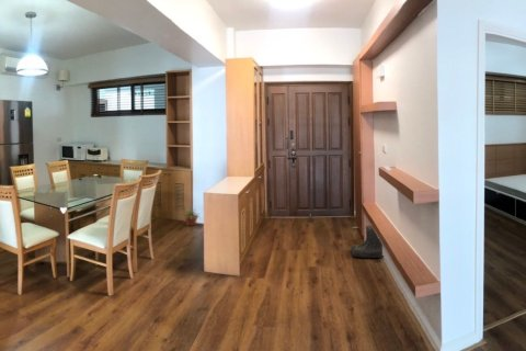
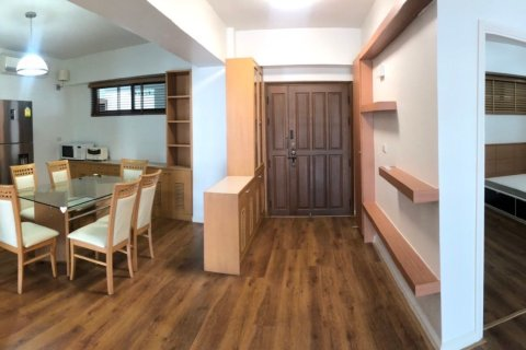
- potted plant [180,207,202,227]
- boots [350,225,385,259]
